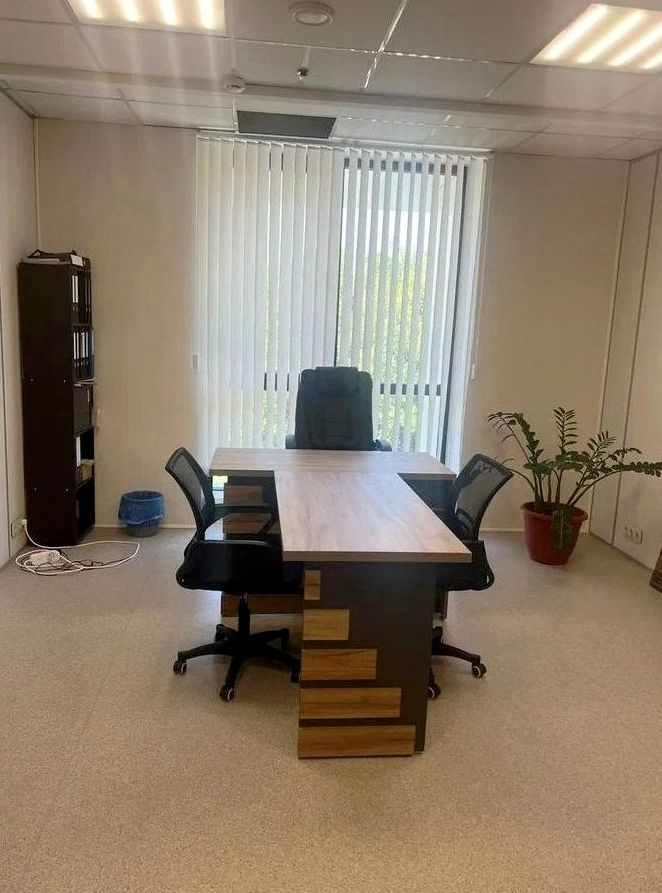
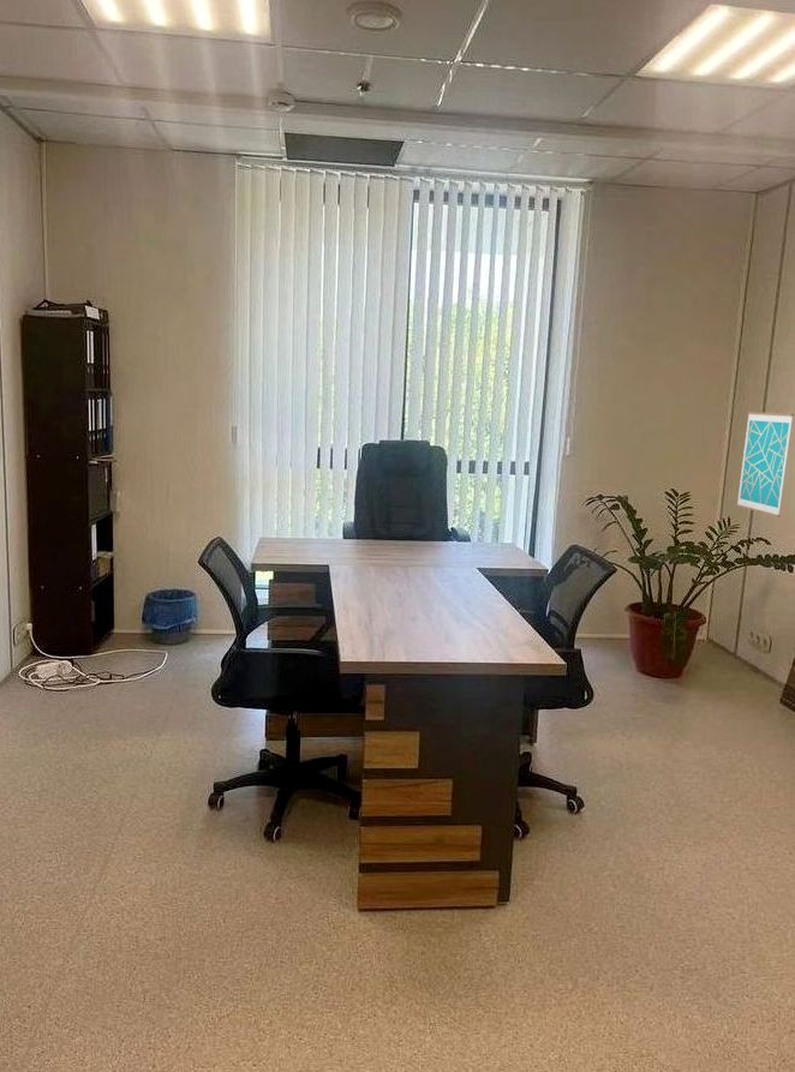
+ wall art [735,411,795,519]
